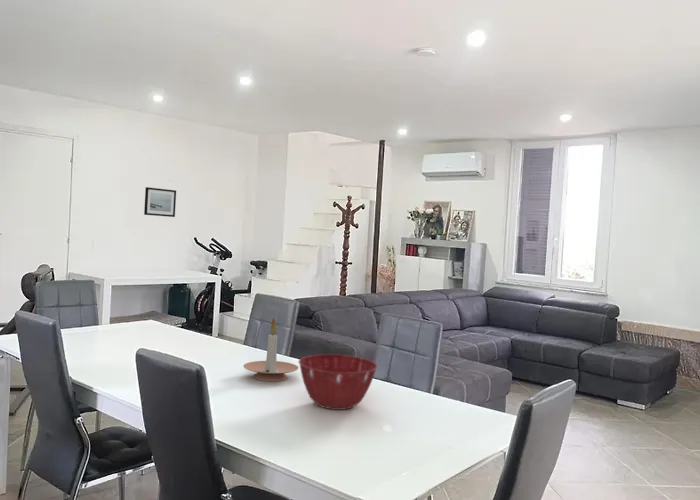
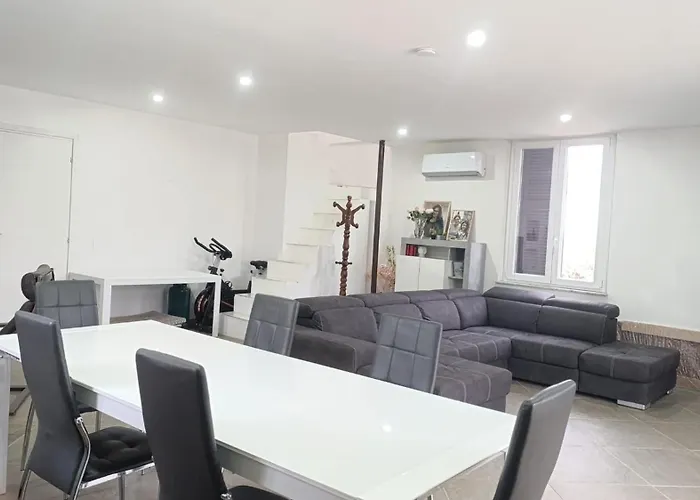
- mixing bowl [298,353,378,411]
- candle holder [243,317,300,382]
- wall art [143,186,177,218]
